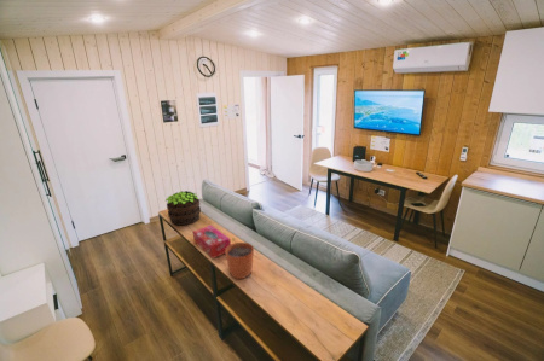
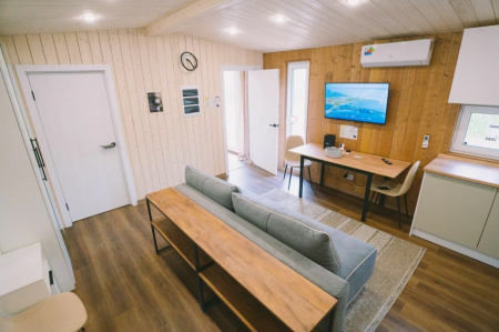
- potted plant [164,190,202,226]
- tissue box [192,223,232,260]
- plant pot [225,237,255,280]
